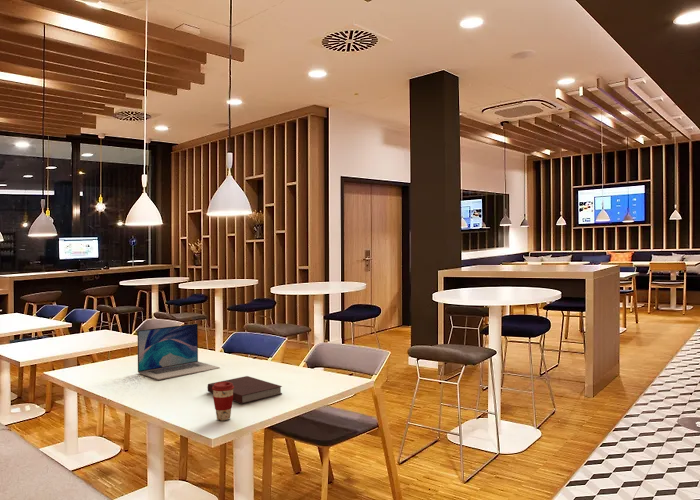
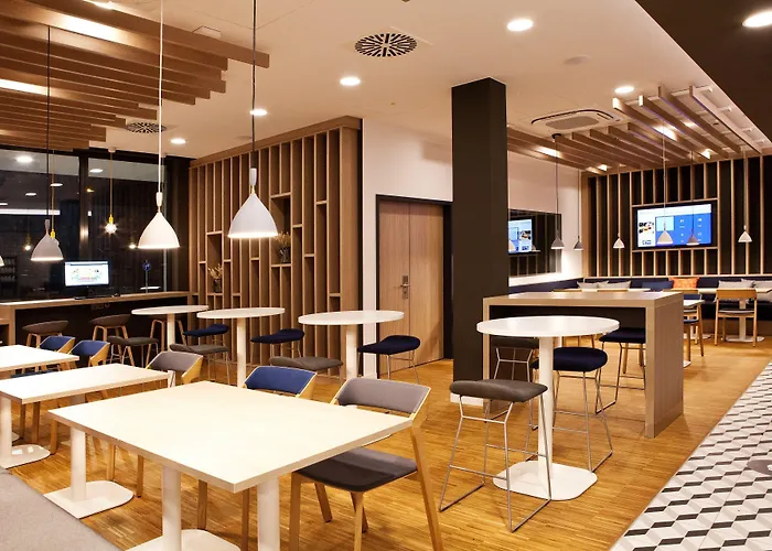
- notebook [206,375,283,405]
- laptop [137,323,221,381]
- coffee cup [212,381,234,421]
